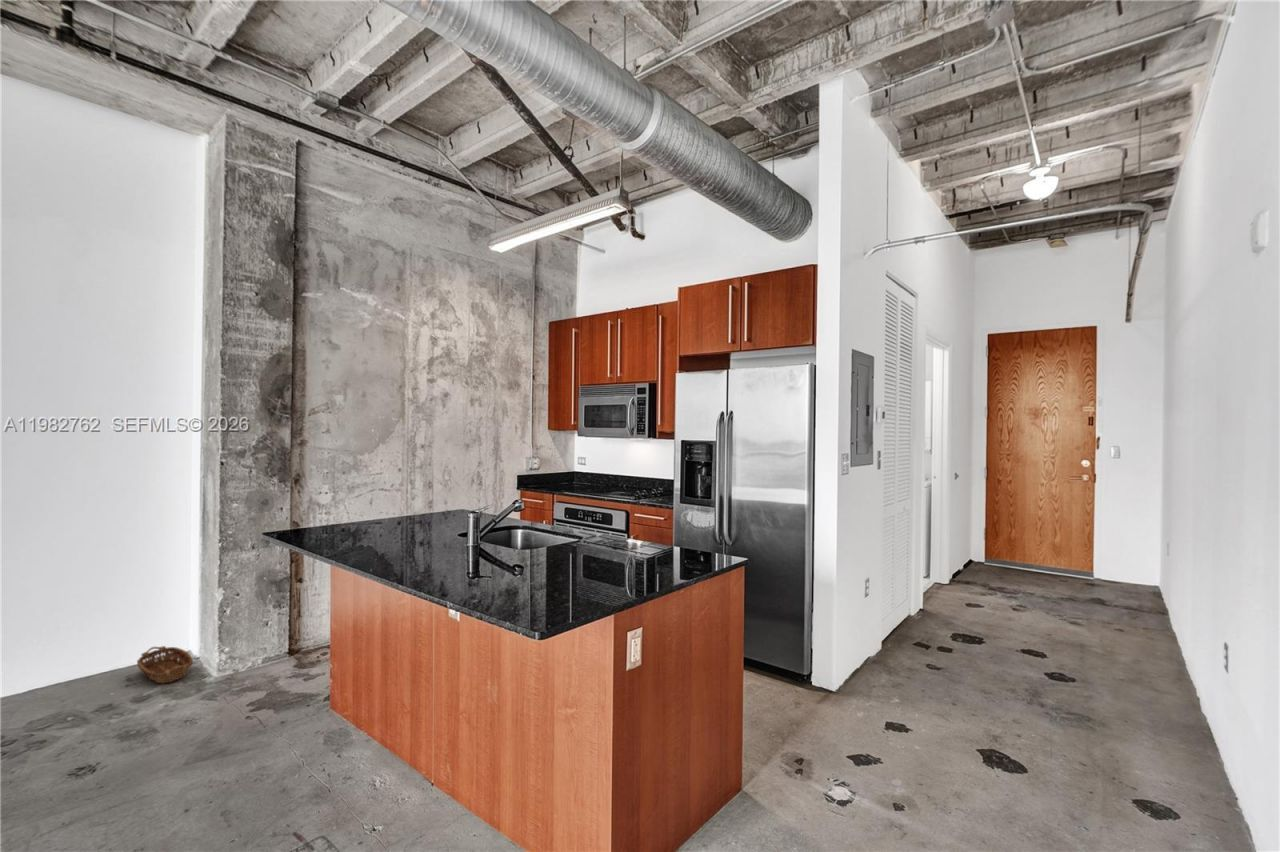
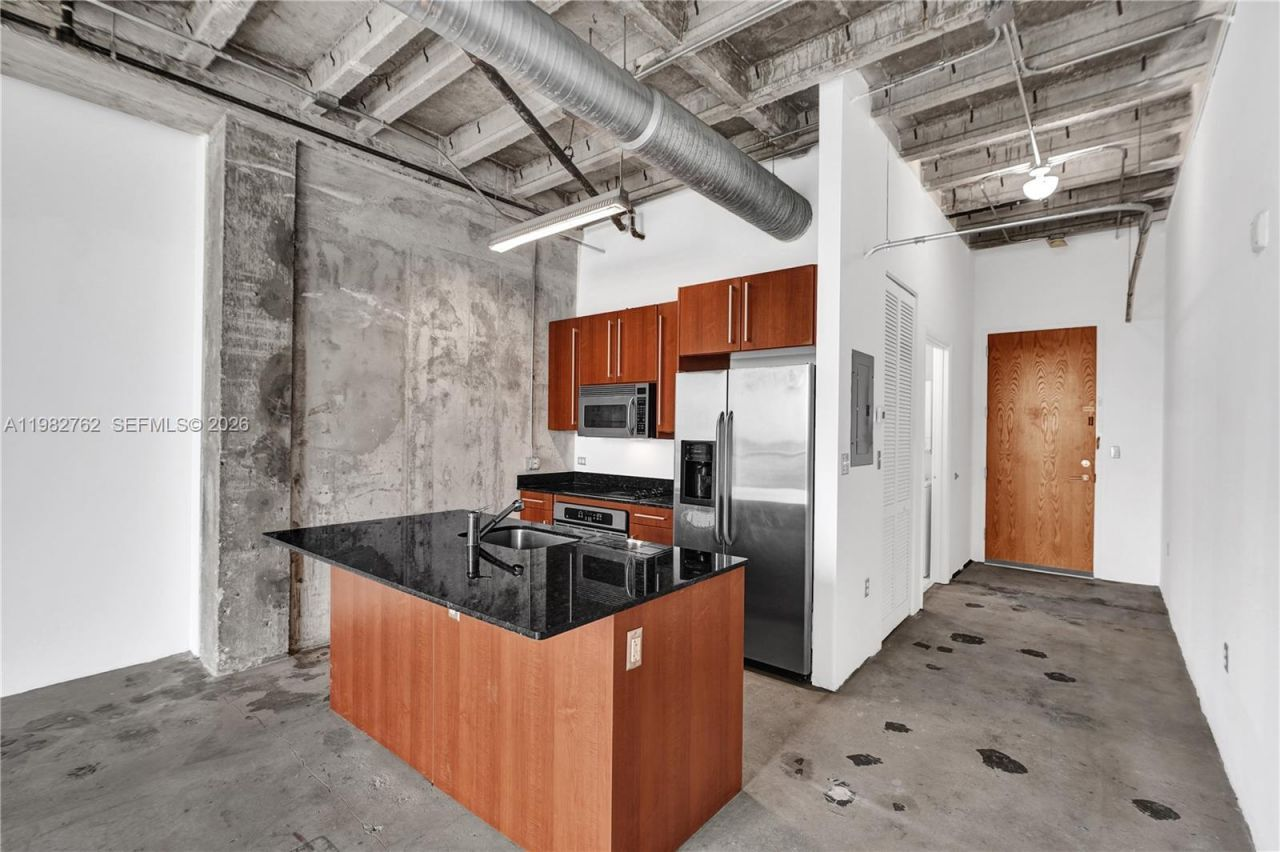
- basket [136,645,194,685]
